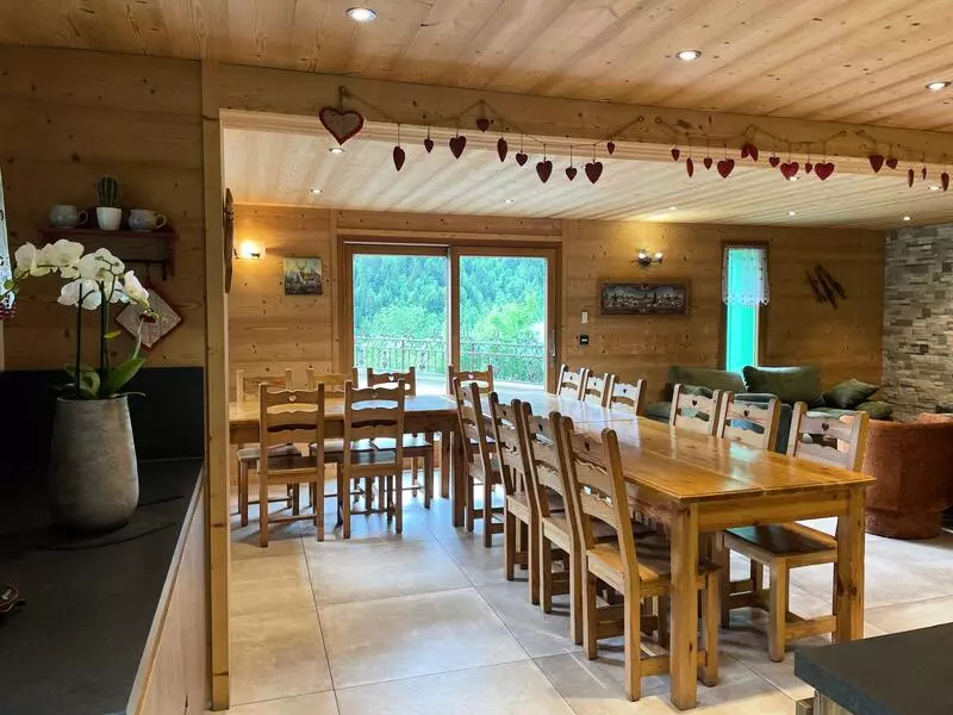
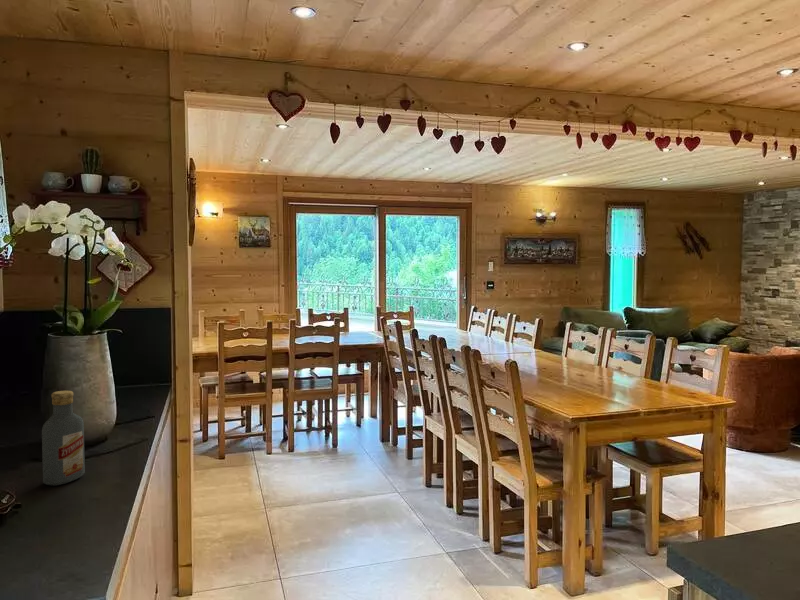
+ vodka [41,390,86,487]
